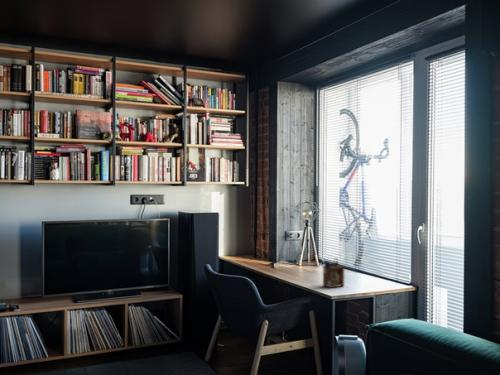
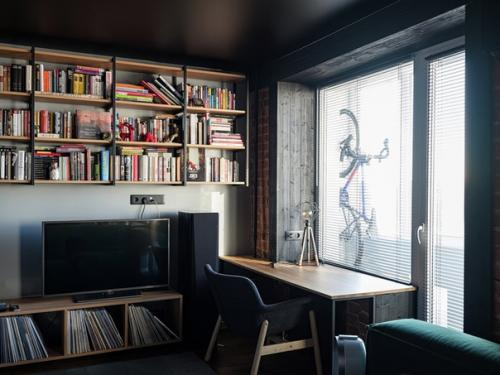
- desk organizer [322,257,345,289]
